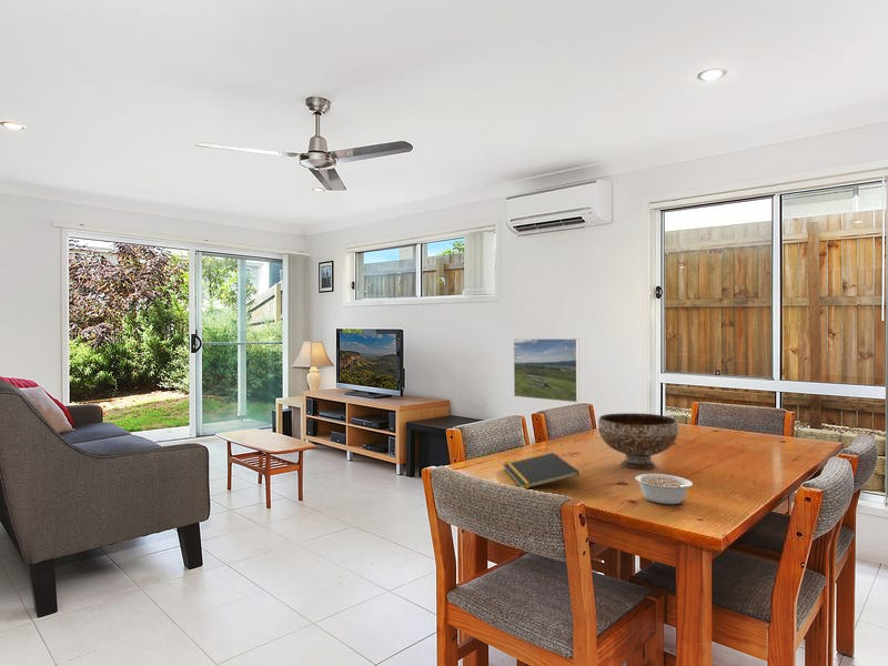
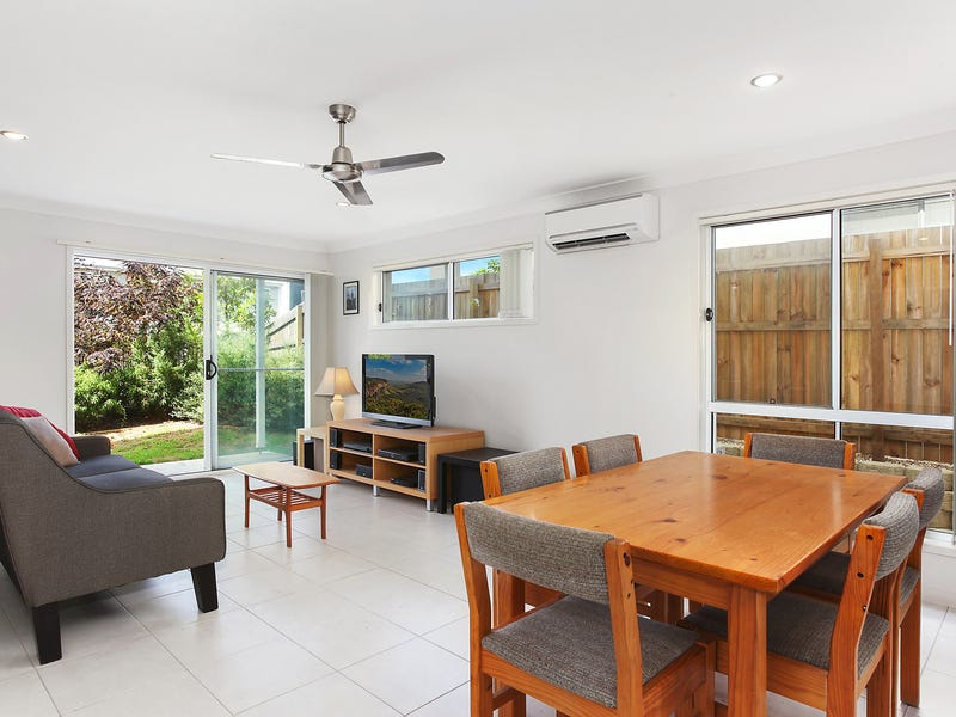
- bowl [597,412,679,470]
- legume [634,473,694,505]
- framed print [513,337,581,403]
- notepad [502,452,581,490]
